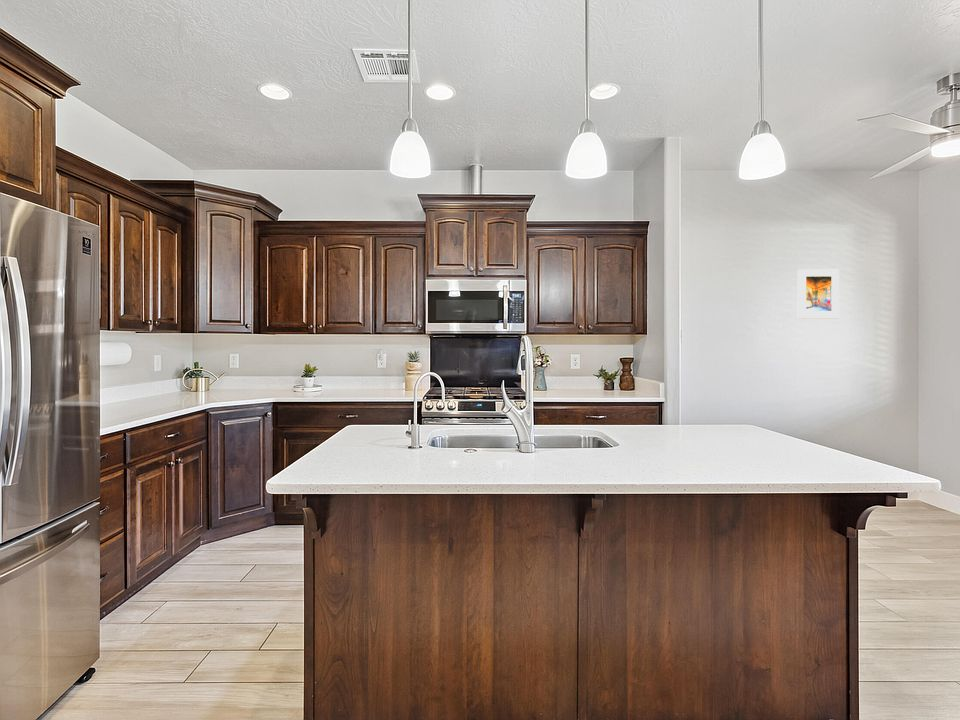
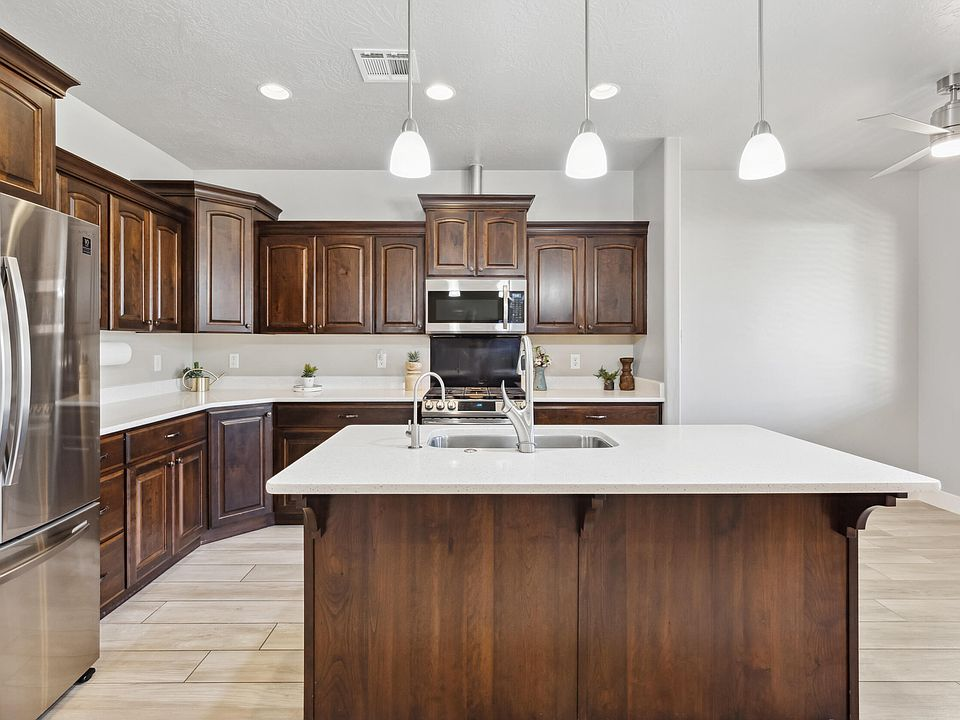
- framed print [797,268,840,320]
